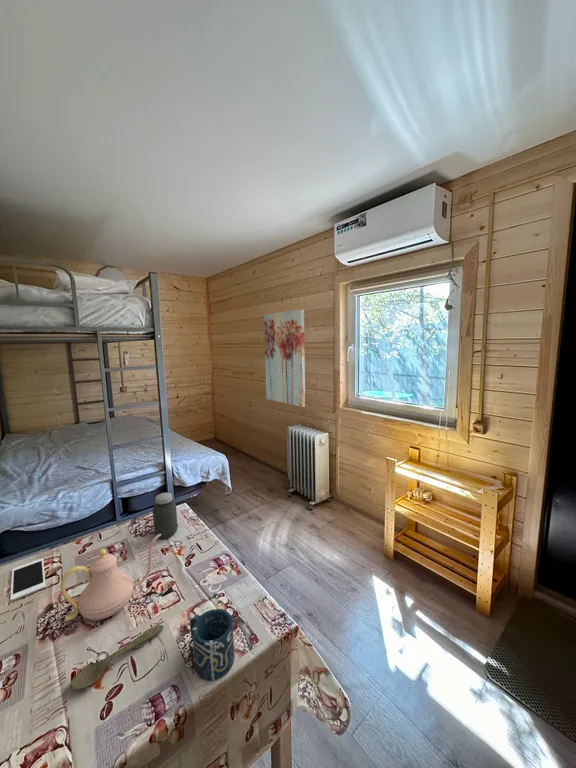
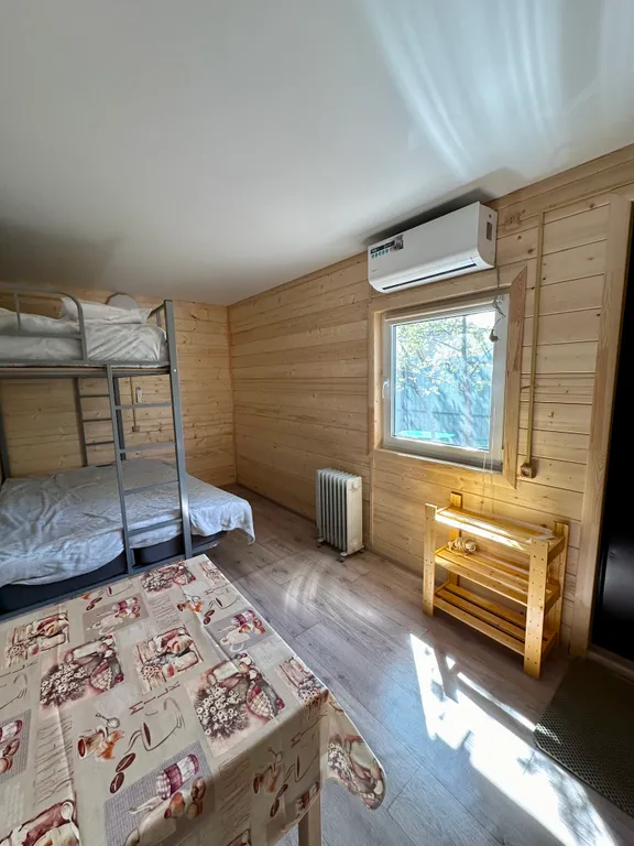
- cup [189,608,235,682]
- teapot [59,534,161,622]
- spoon [70,624,164,690]
- cell phone [9,558,47,602]
- wall art [263,309,306,408]
- jar [152,492,179,539]
